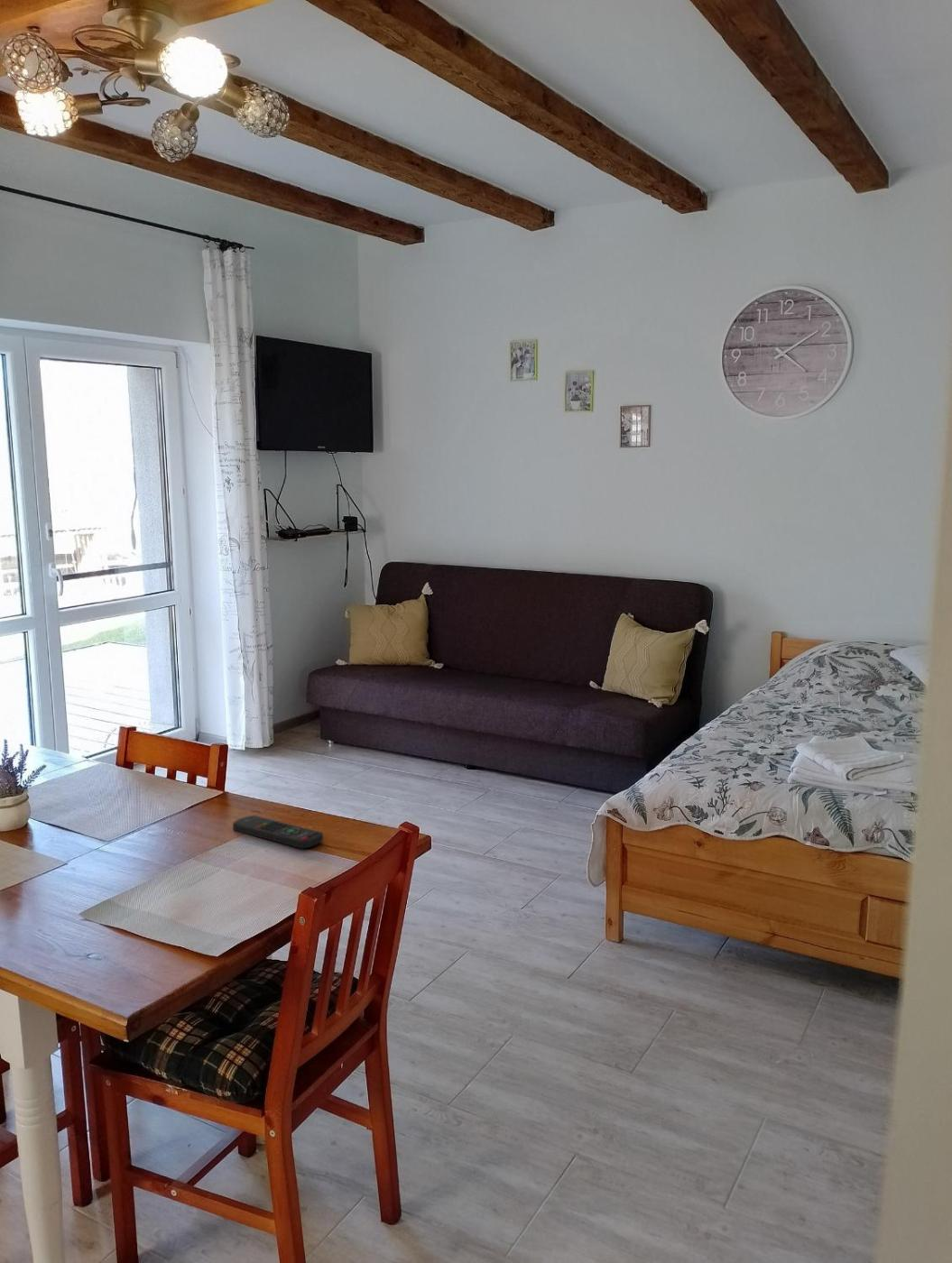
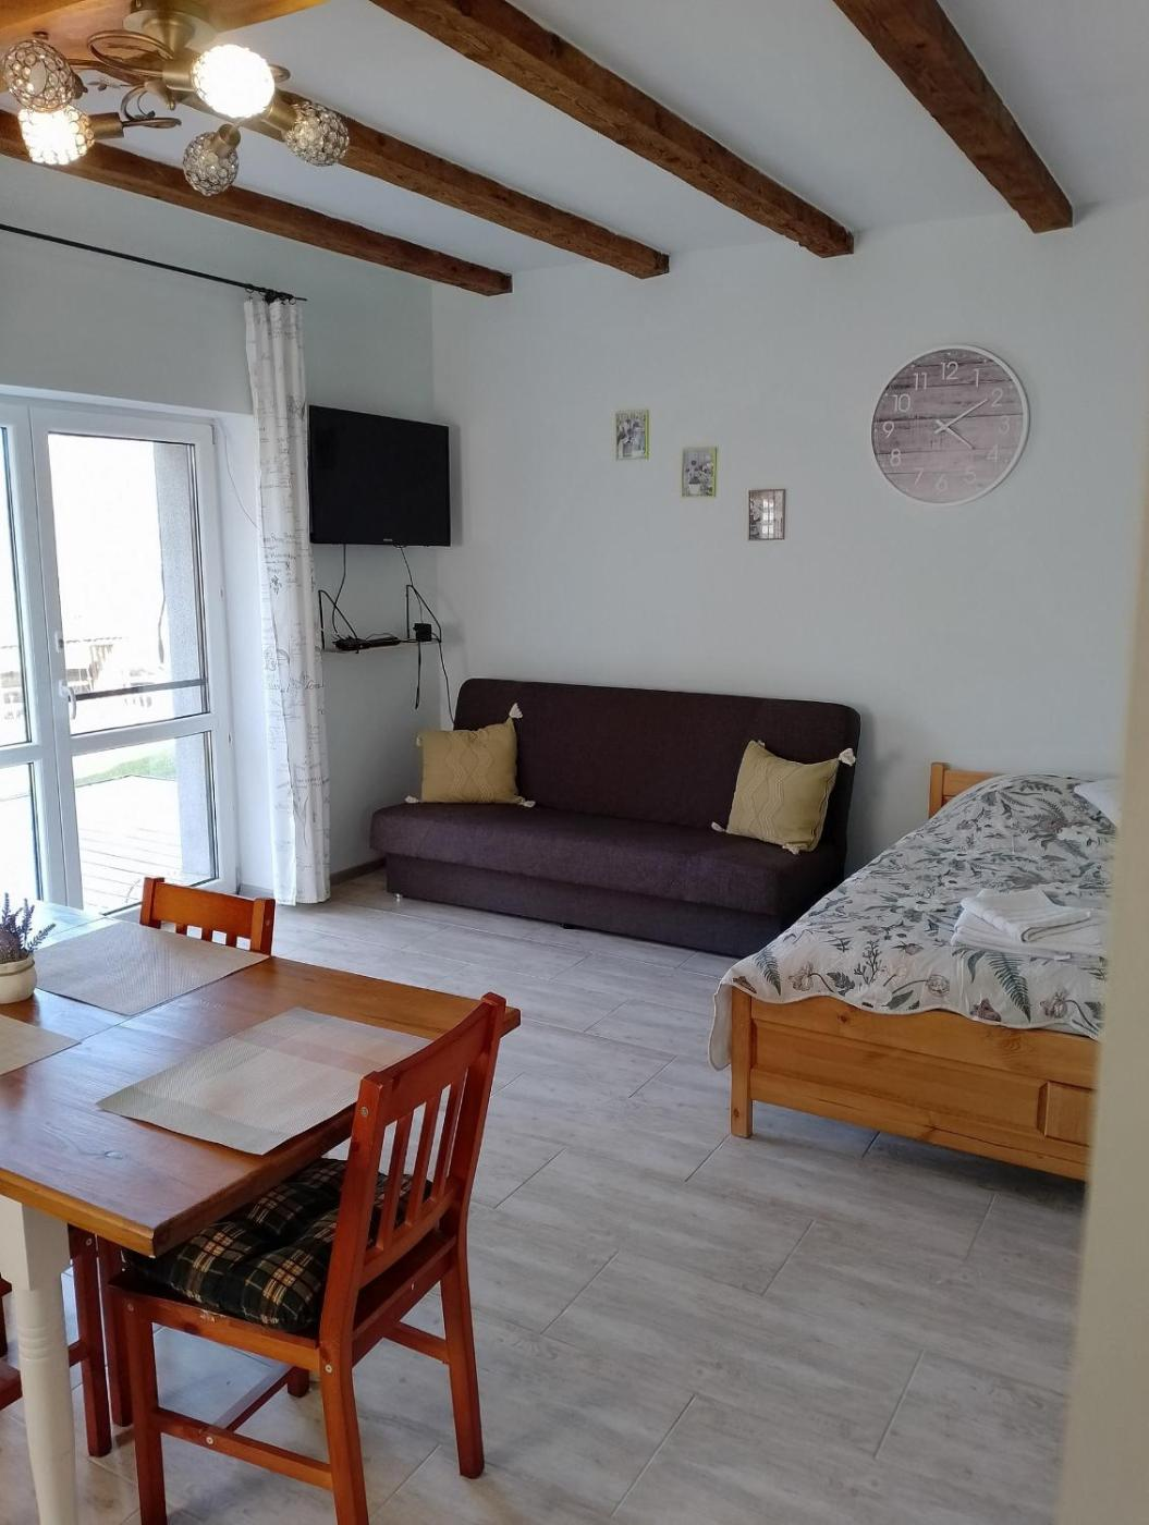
- remote control [232,815,324,850]
